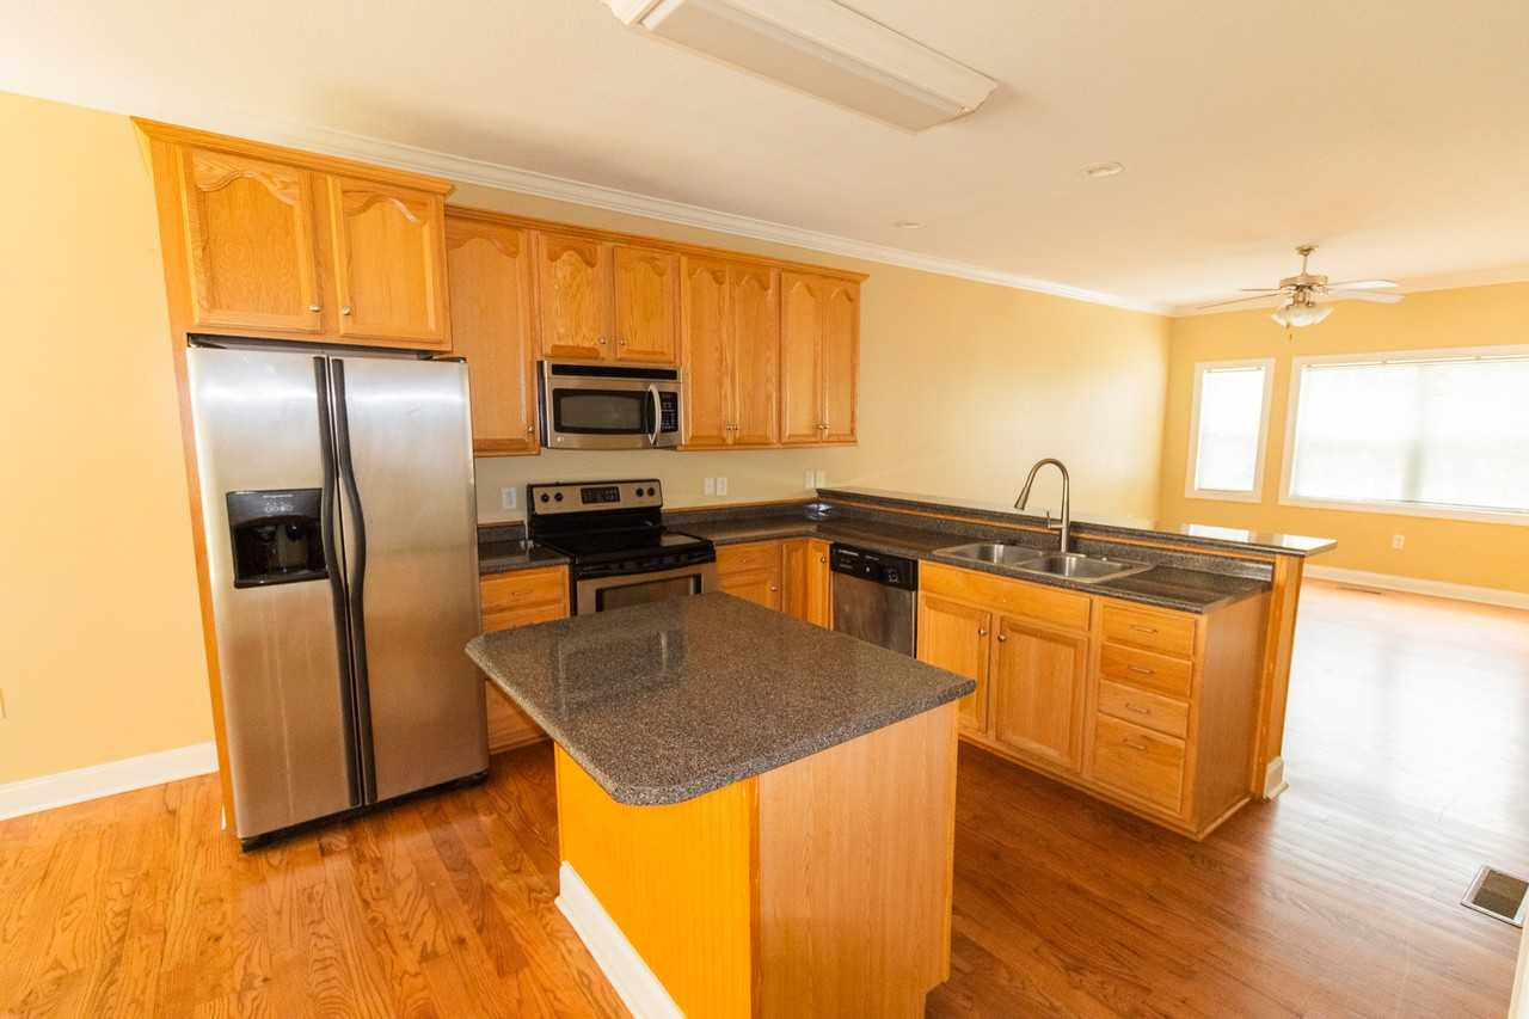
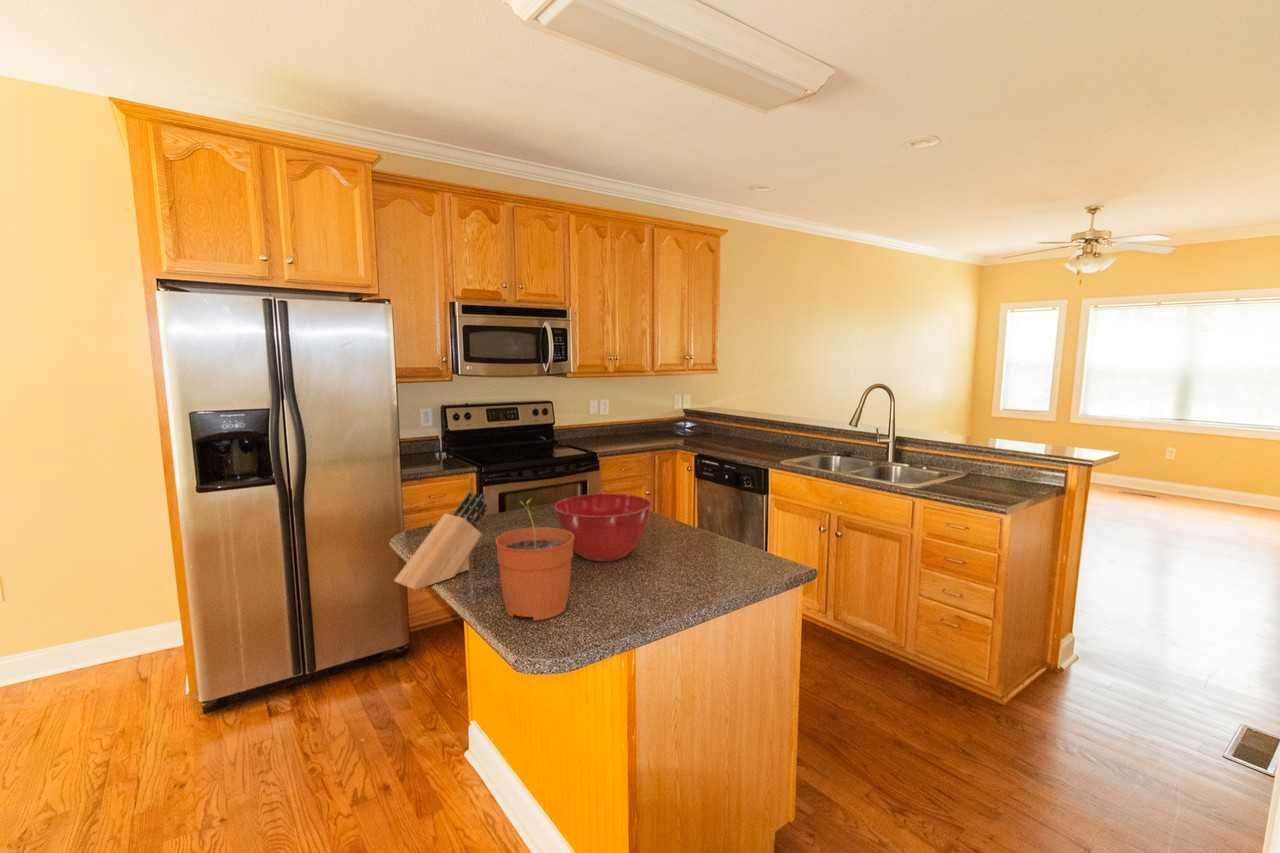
+ plant pot [494,498,574,622]
+ mixing bowl [553,493,652,562]
+ knife block [393,491,488,591]
